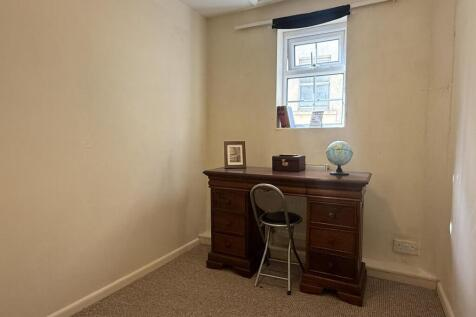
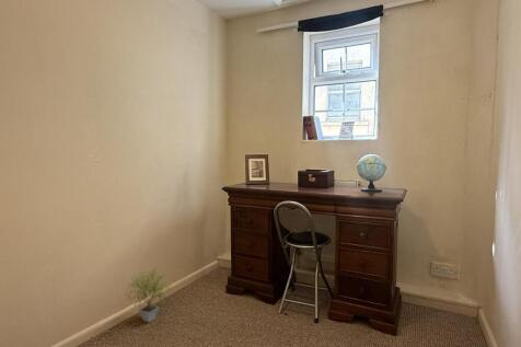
+ potted plant [123,266,172,323]
